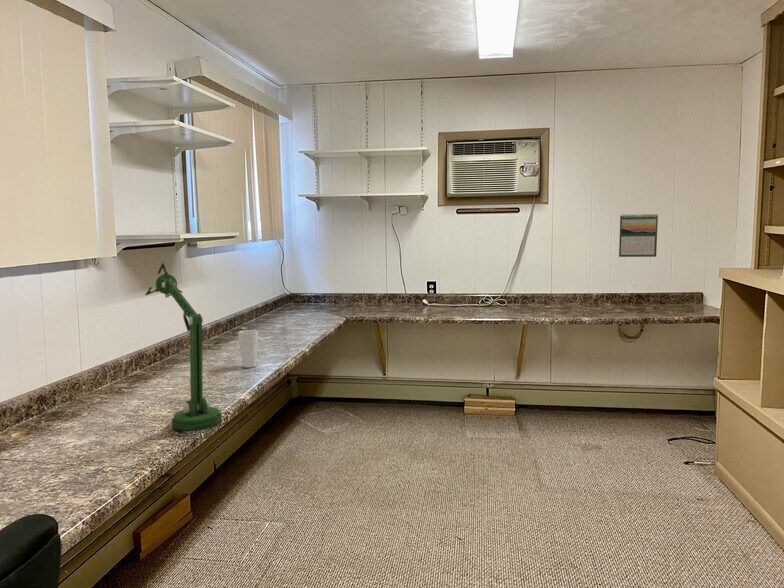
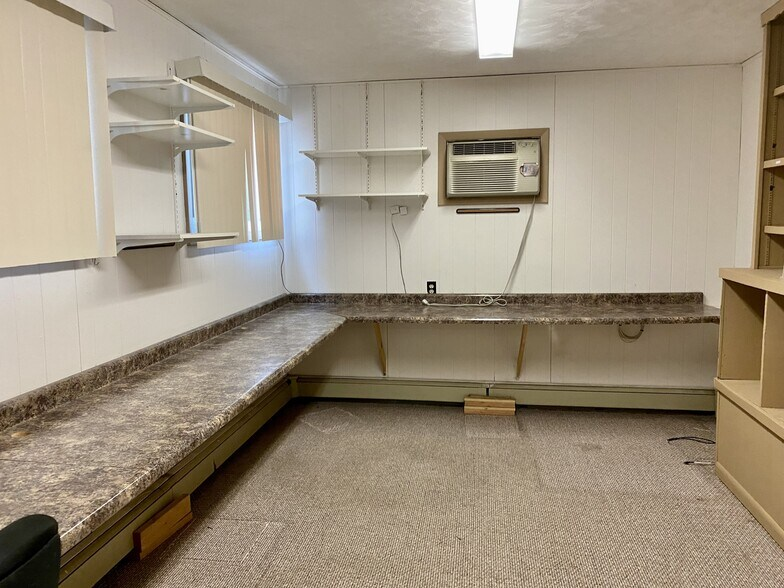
- cup [237,329,259,369]
- calendar [618,213,659,258]
- desk lamp [144,262,223,432]
